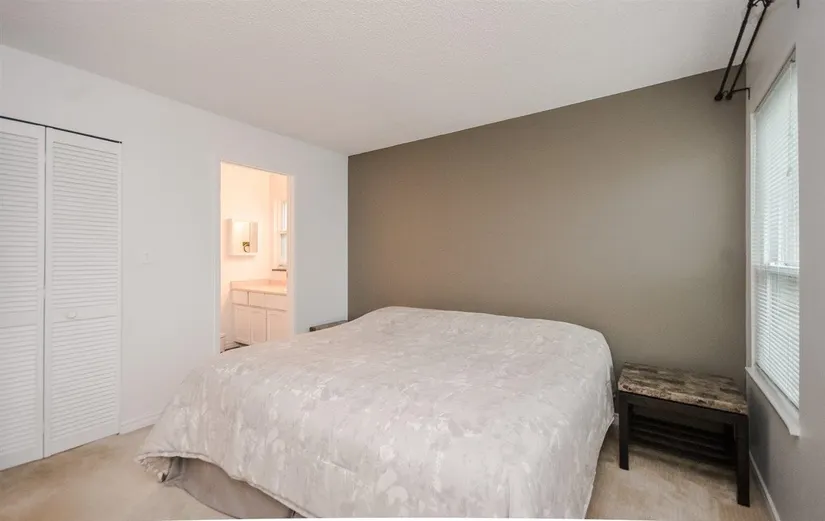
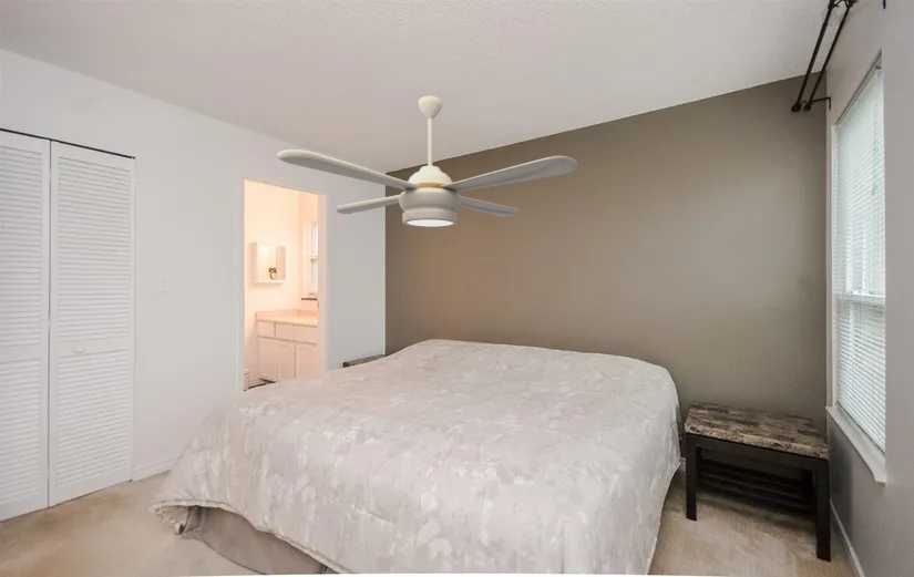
+ ceiling fan [276,95,578,229]
